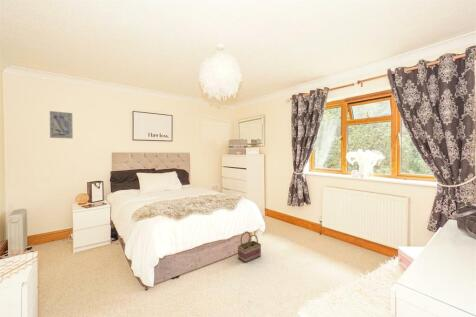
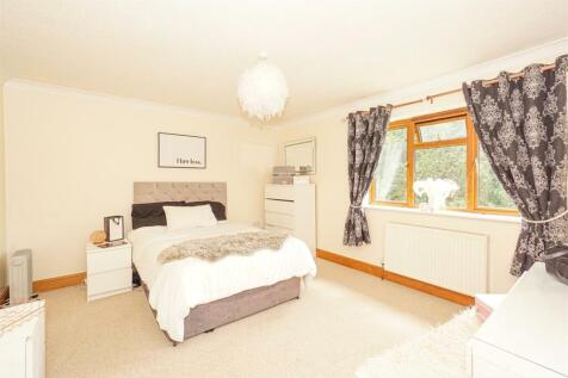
- basket [237,231,262,264]
- wall art [49,110,74,140]
